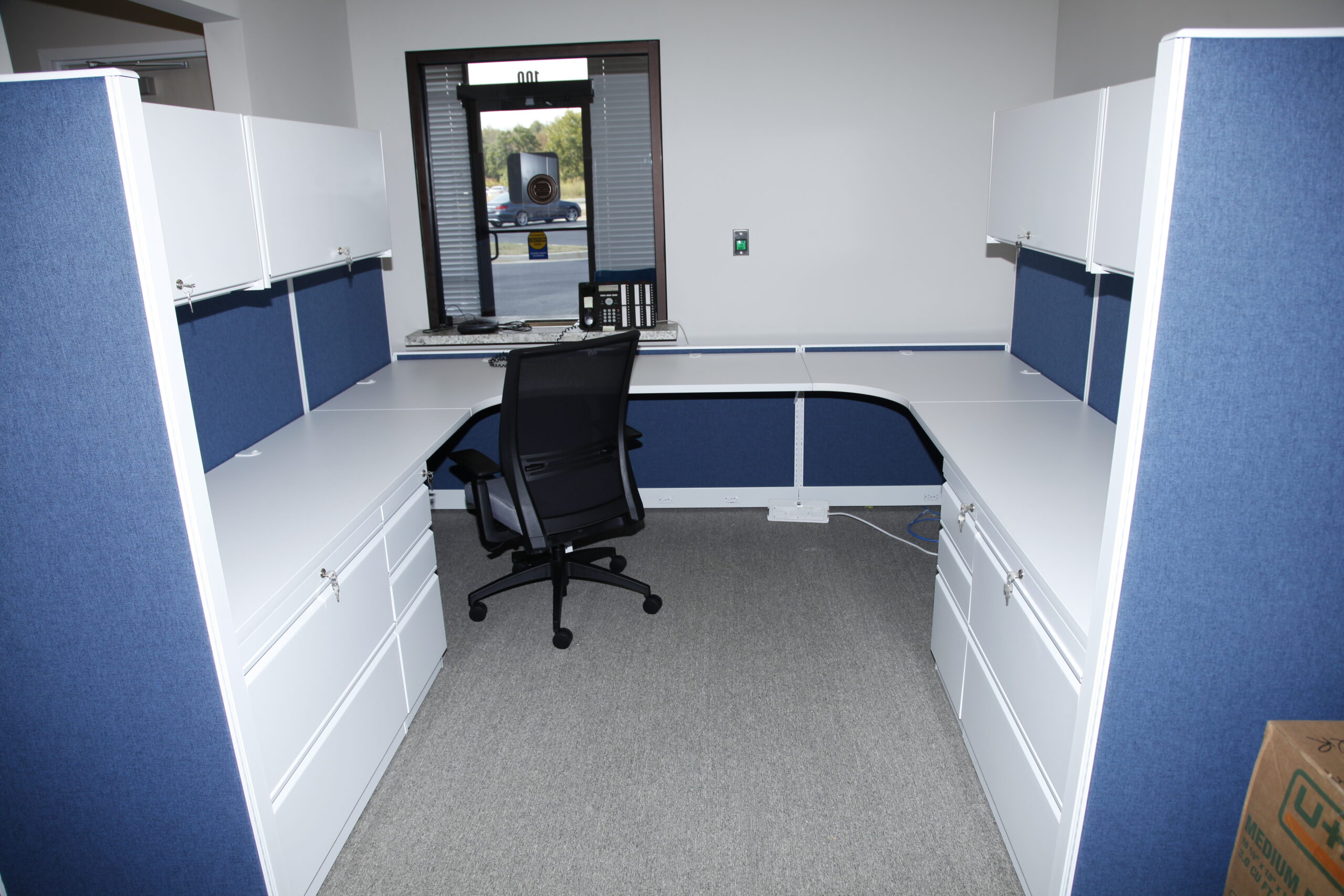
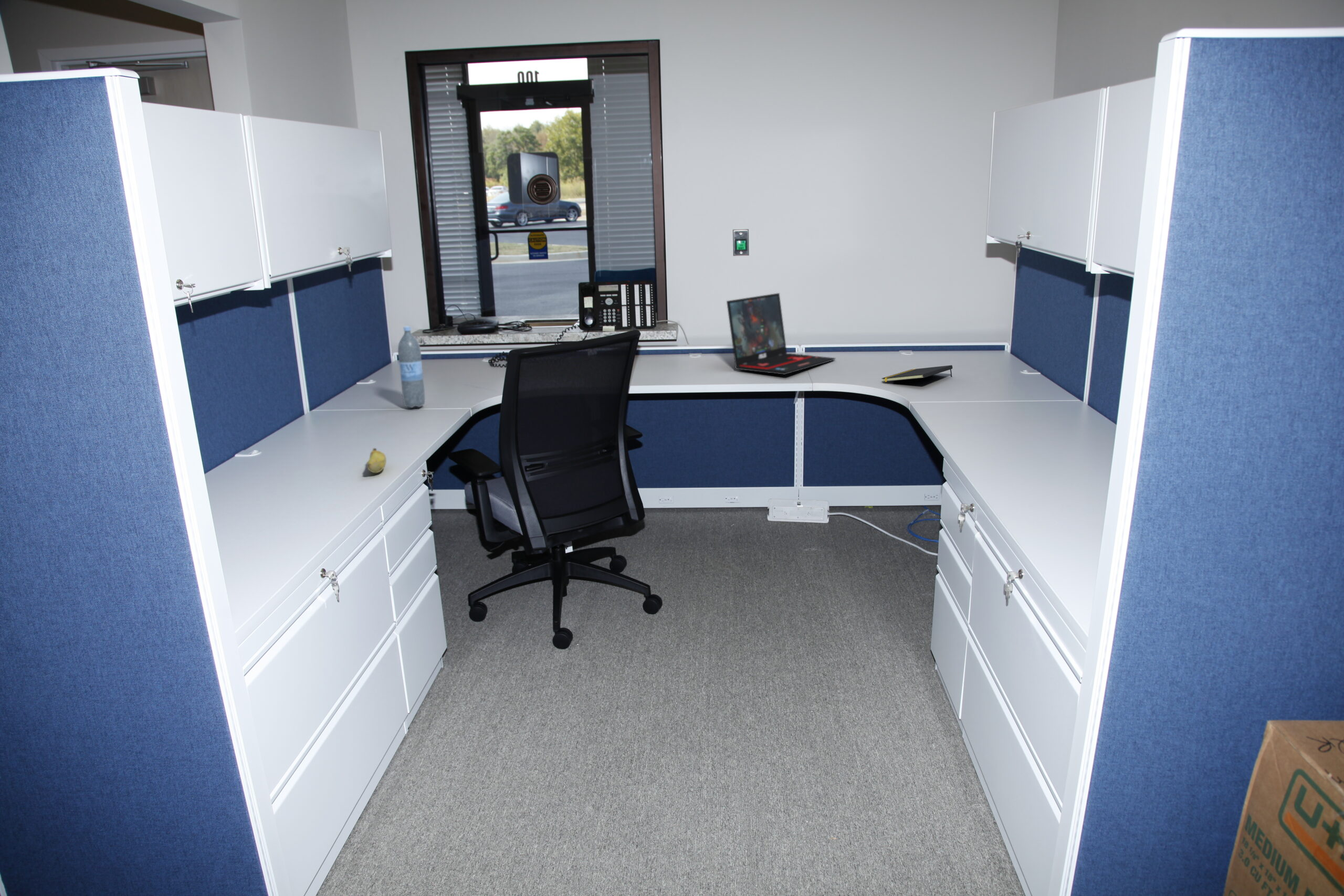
+ laptop [726,292,836,375]
+ banana [366,448,387,473]
+ water bottle [397,326,425,408]
+ notepad [881,365,953,383]
